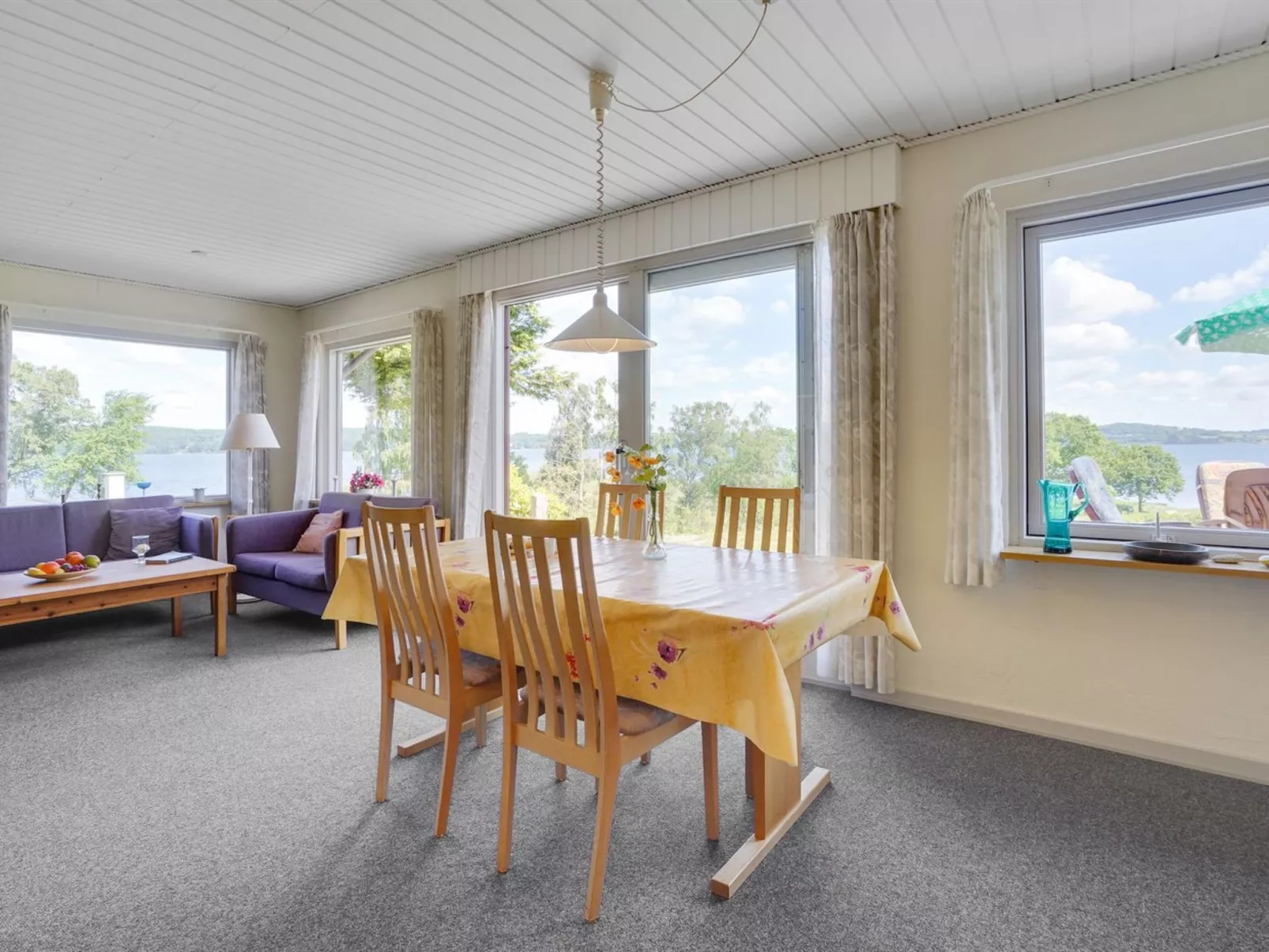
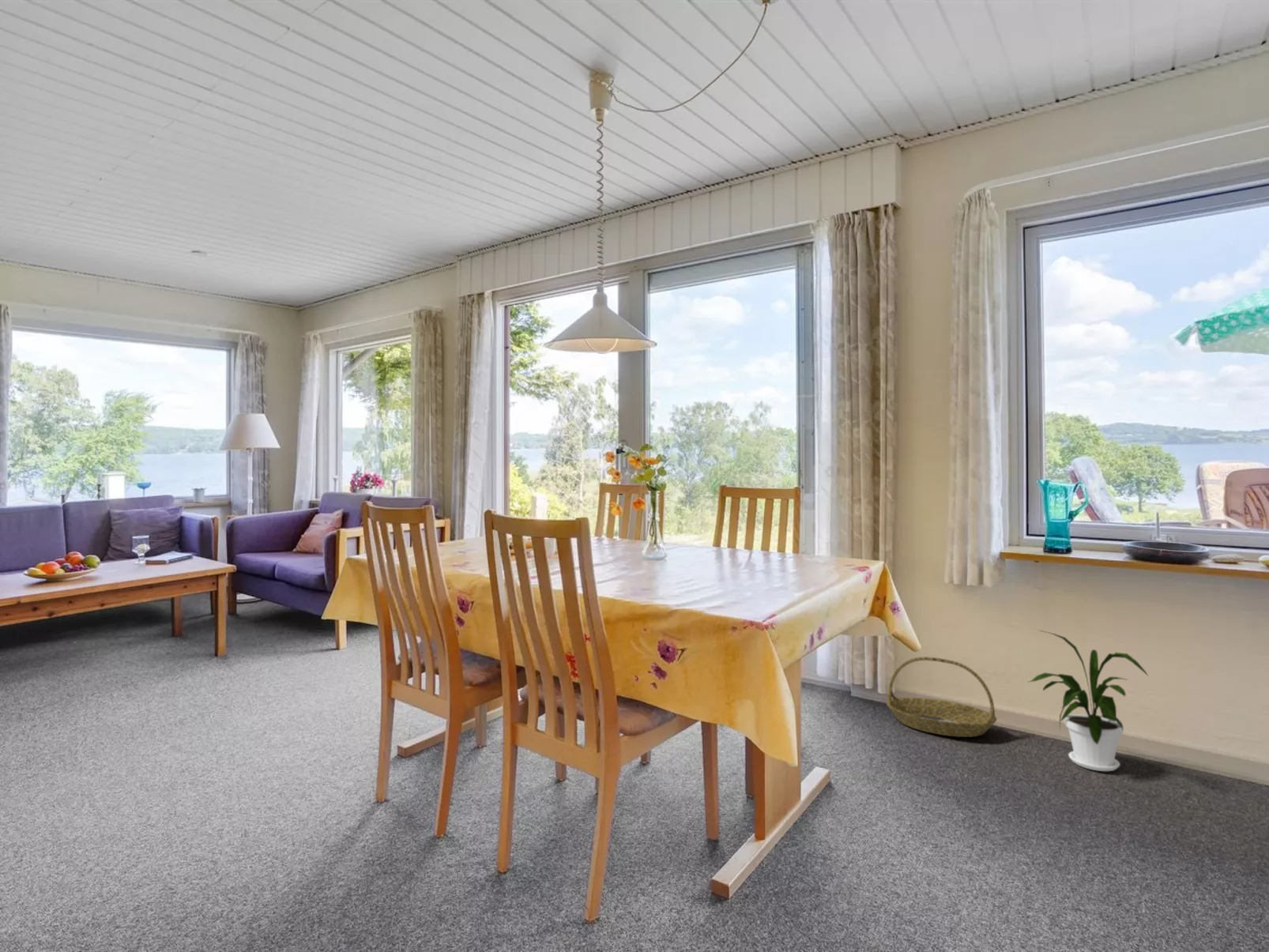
+ basket [885,656,998,738]
+ house plant [1028,630,1149,772]
